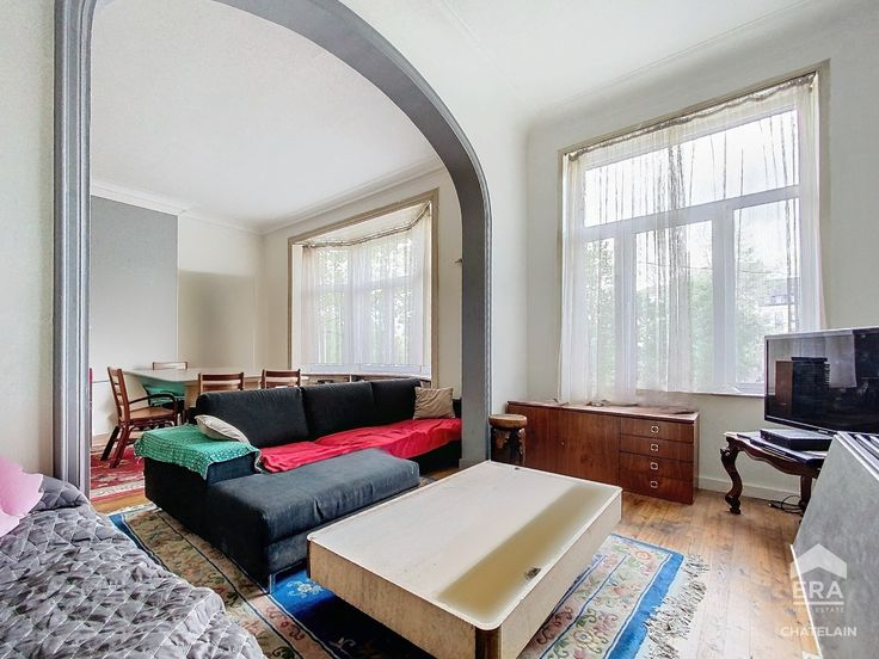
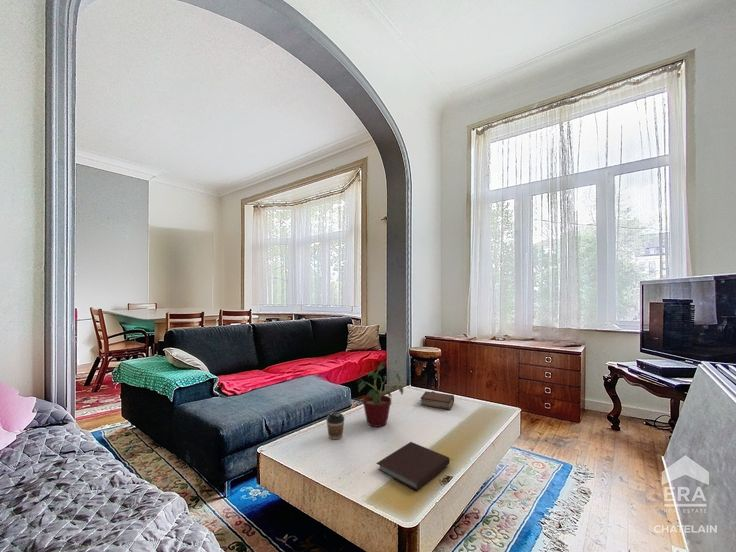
+ book [420,391,455,411]
+ notebook [376,441,451,492]
+ potted plant [356,361,404,428]
+ coffee cup [325,411,345,441]
